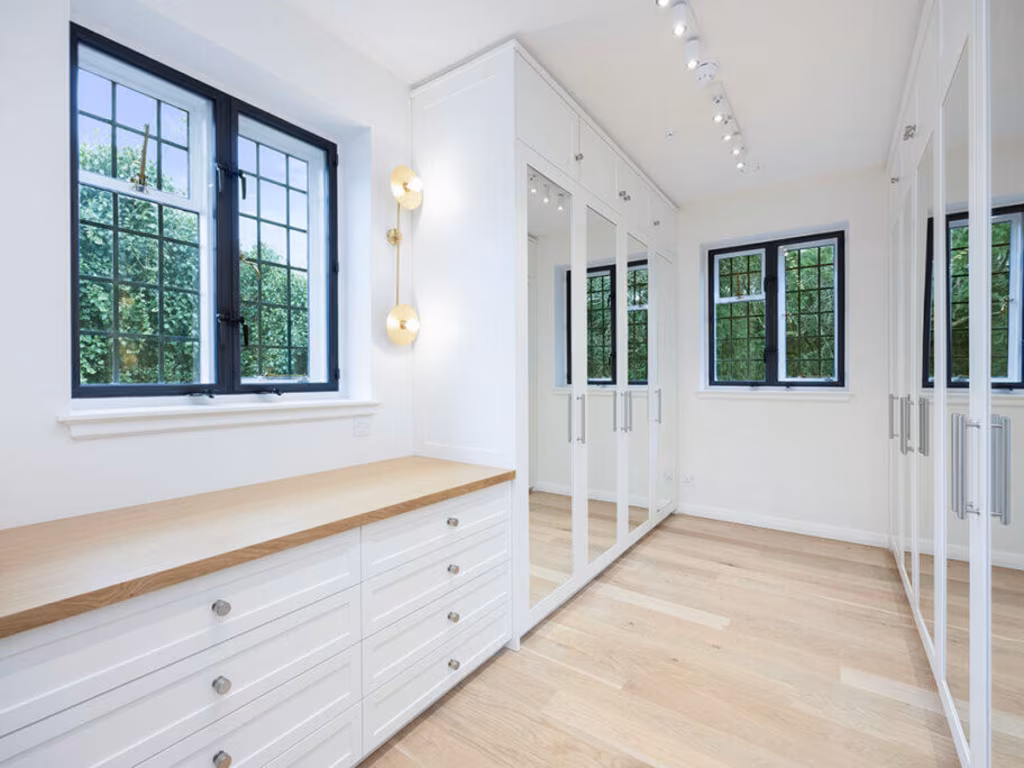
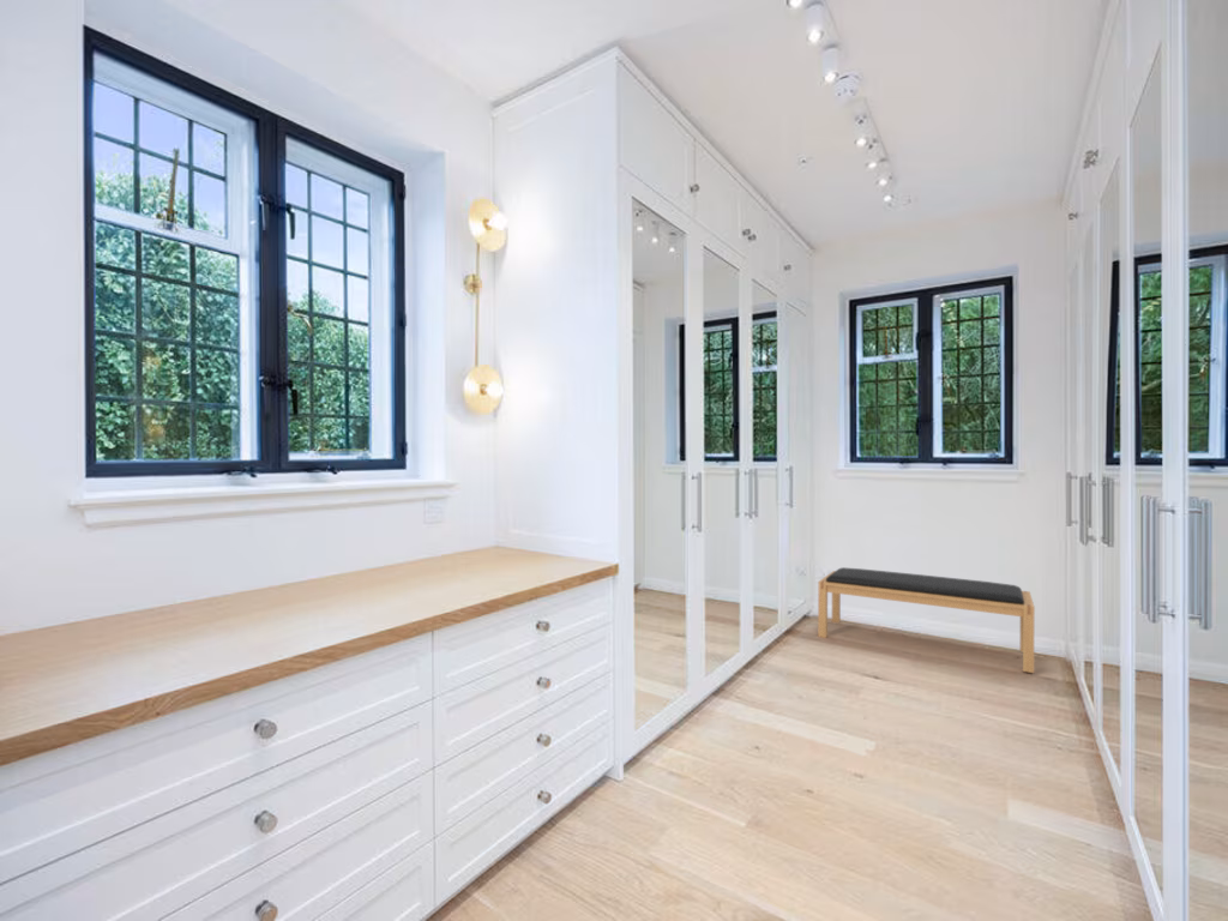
+ bench [817,566,1036,674]
